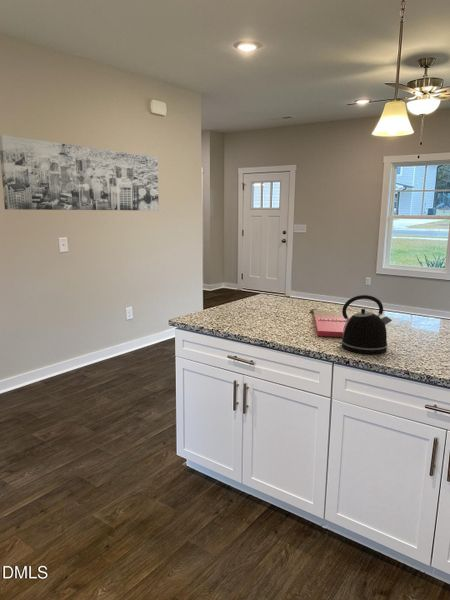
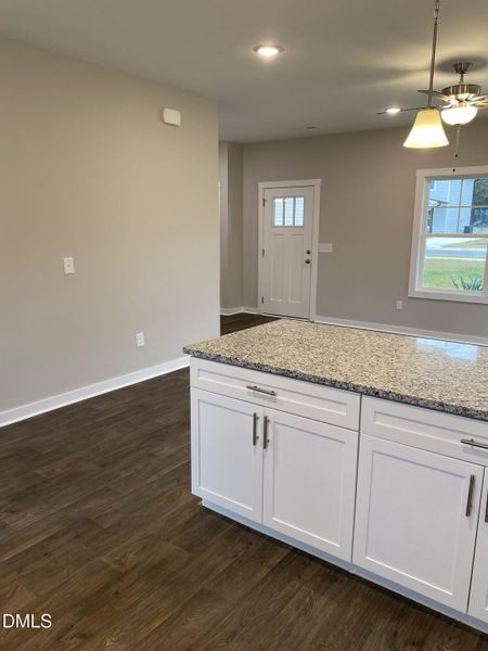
- kettle [337,294,393,355]
- cutting board [309,308,352,338]
- wall art [0,134,160,212]
